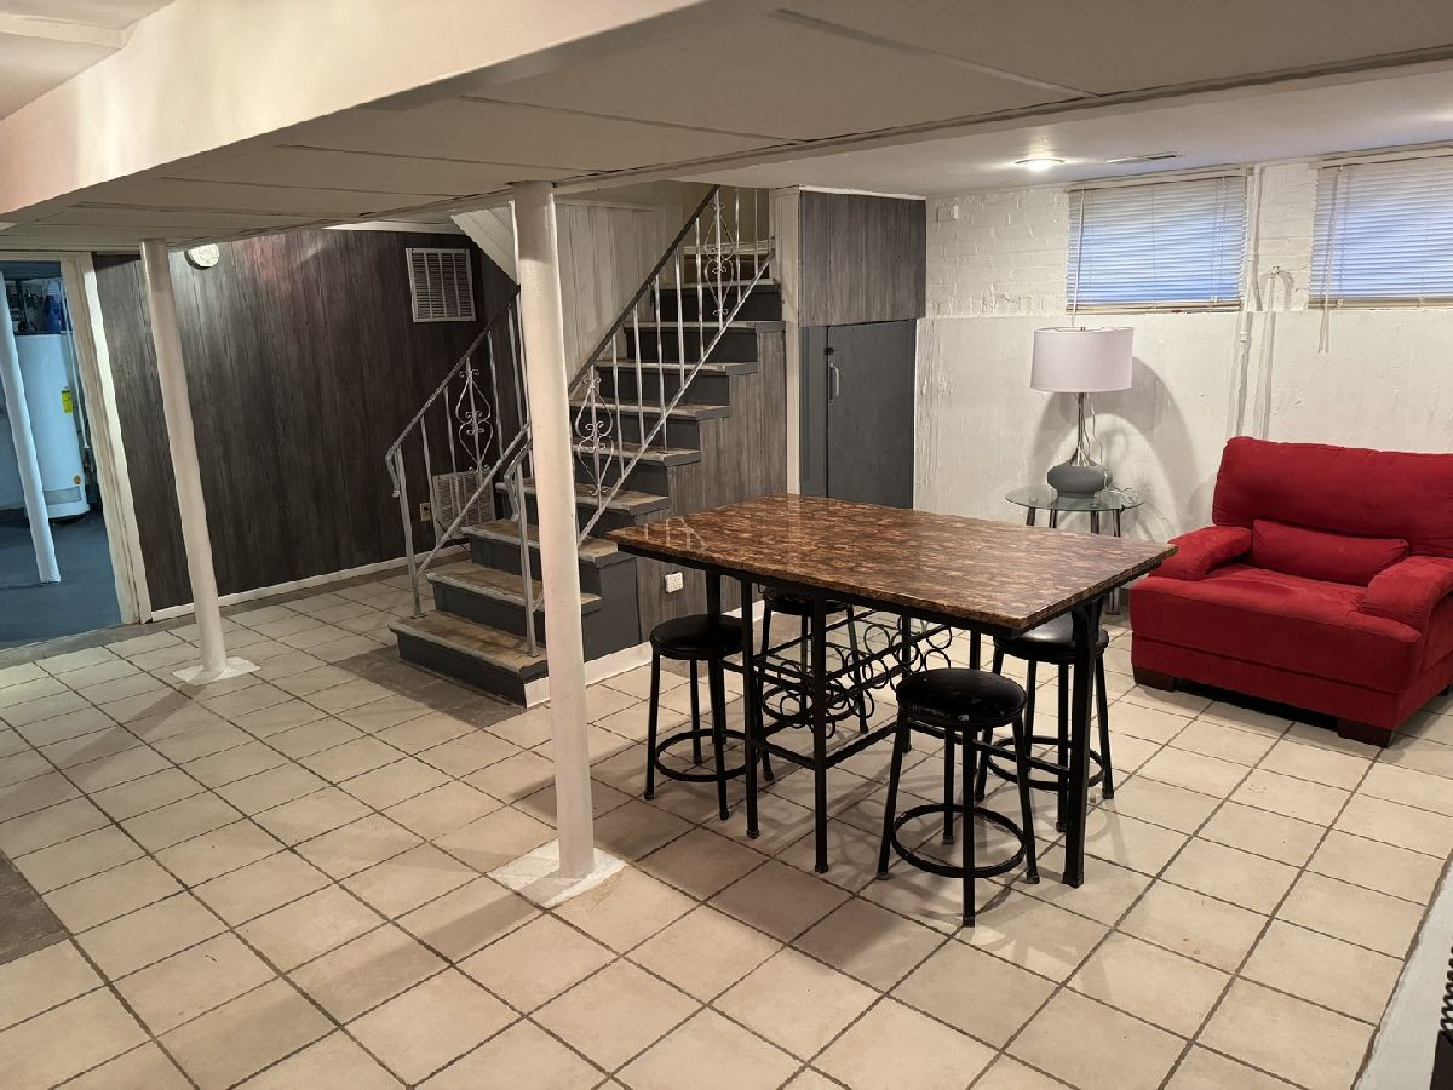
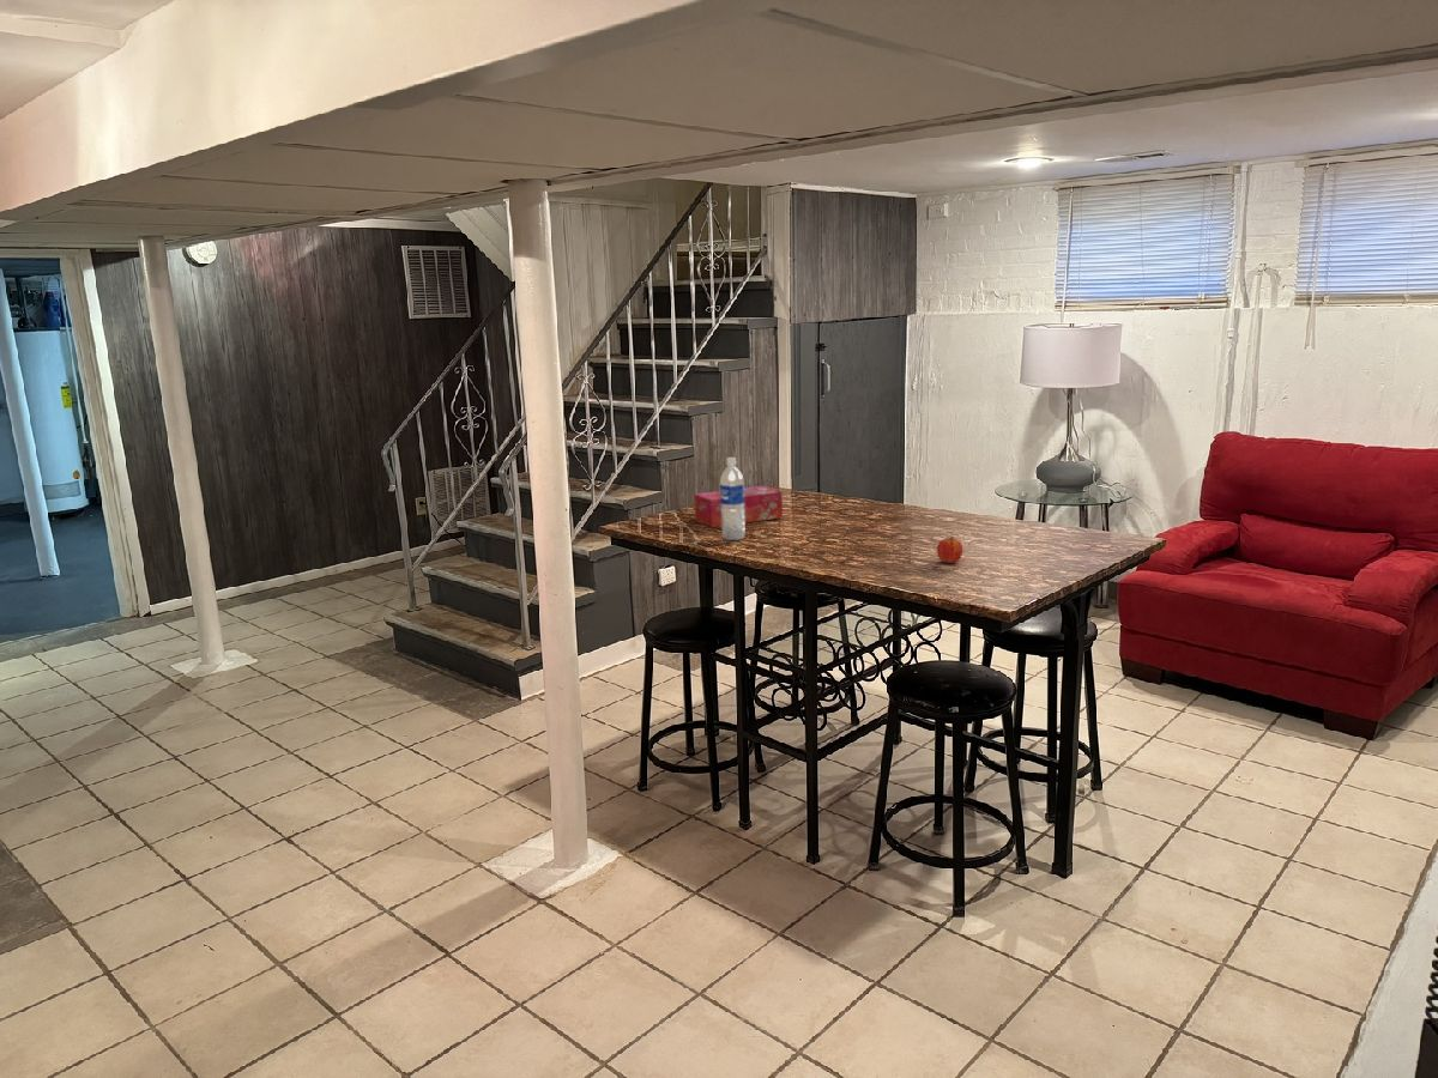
+ water bottle [719,456,747,541]
+ tissue box [693,485,784,528]
+ fruit [936,535,963,564]
